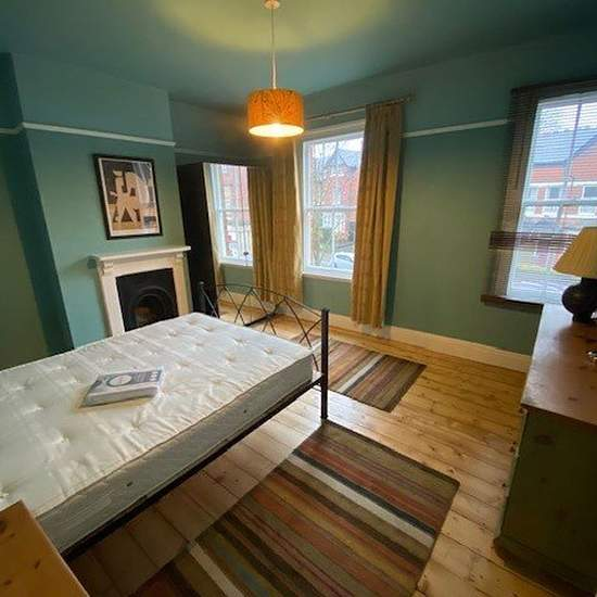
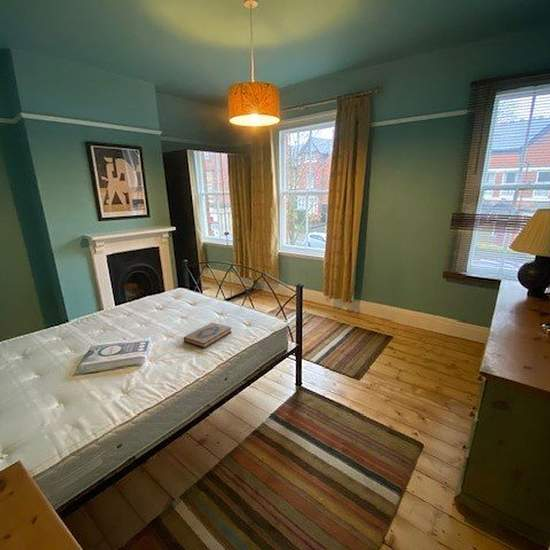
+ hardback book [183,322,233,349]
